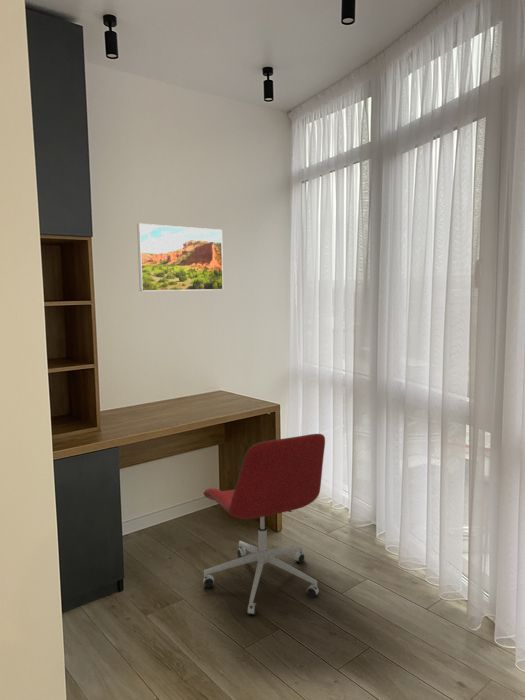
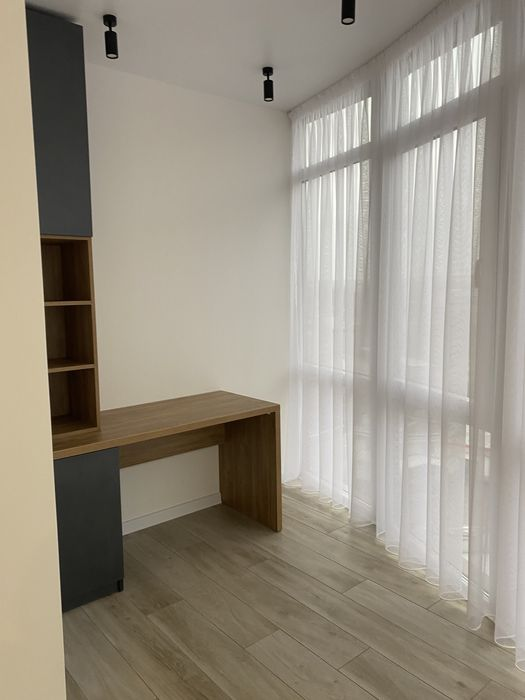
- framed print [136,223,224,292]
- office chair [202,433,326,616]
